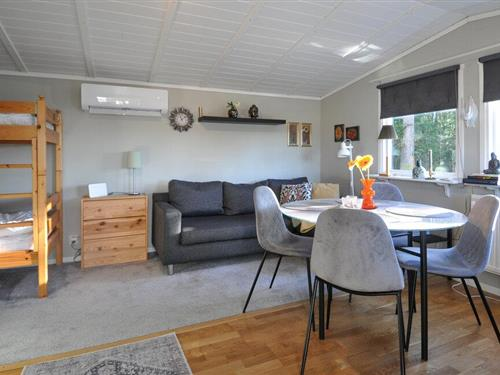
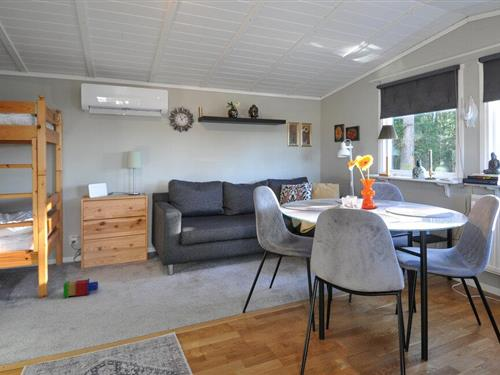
+ stacking toy [62,278,99,299]
